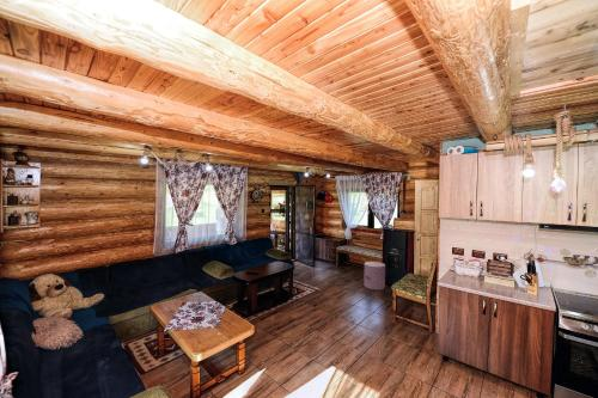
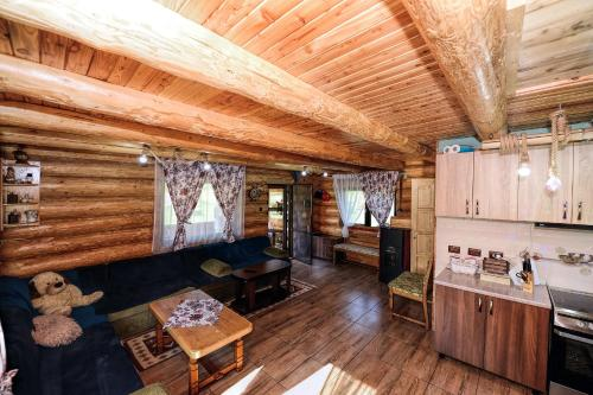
- trash can [362,261,386,290]
